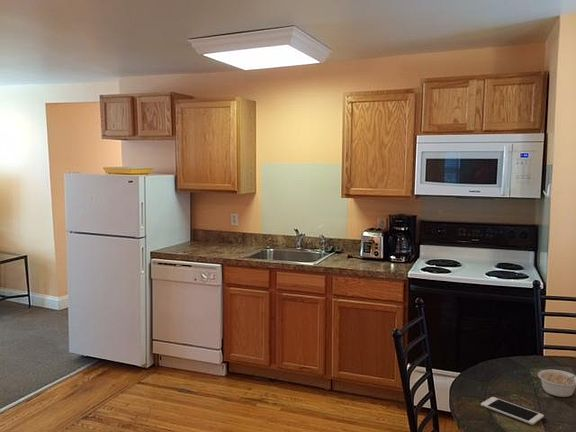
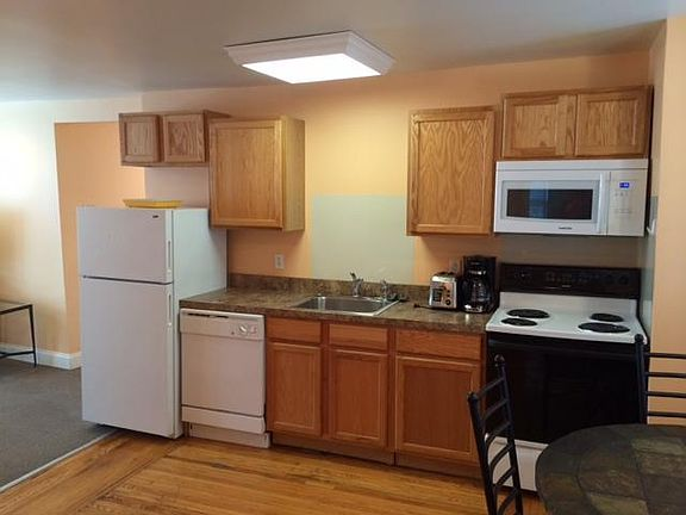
- cell phone [480,396,545,426]
- legume [537,369,576,398]
